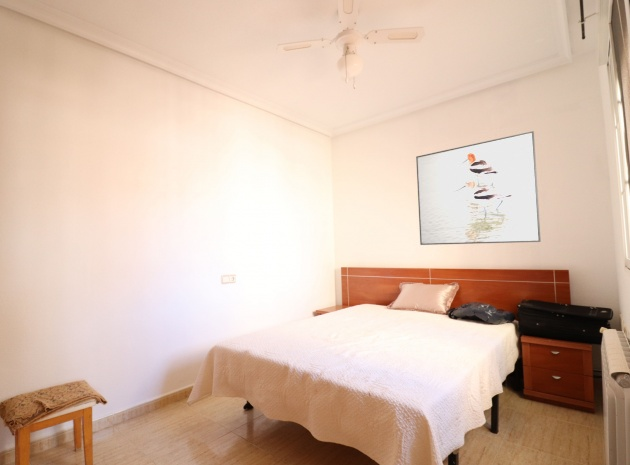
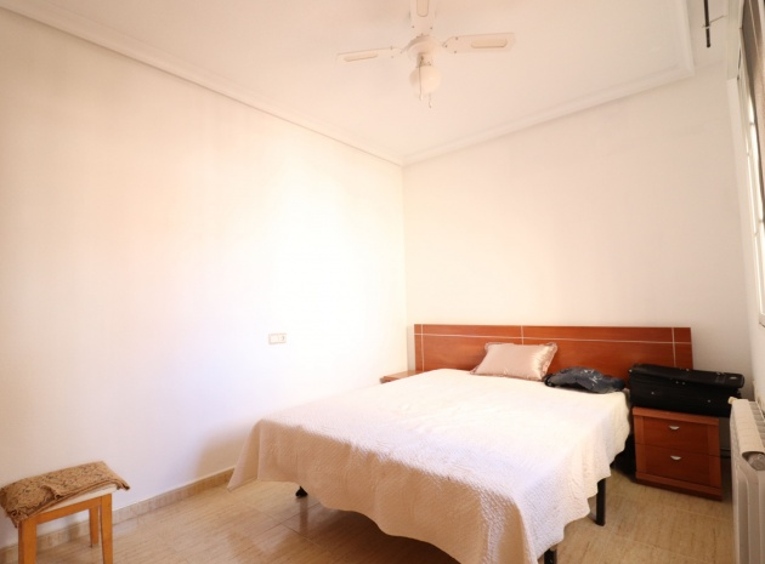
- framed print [415,130,542,246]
